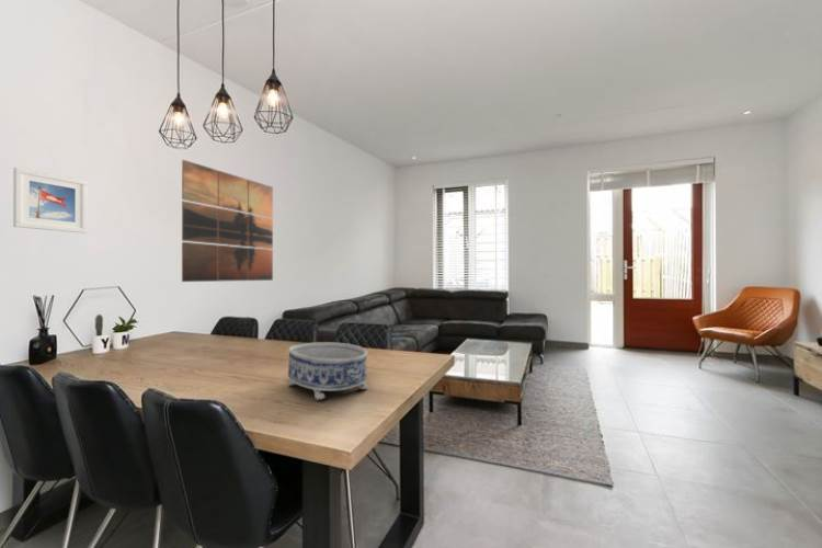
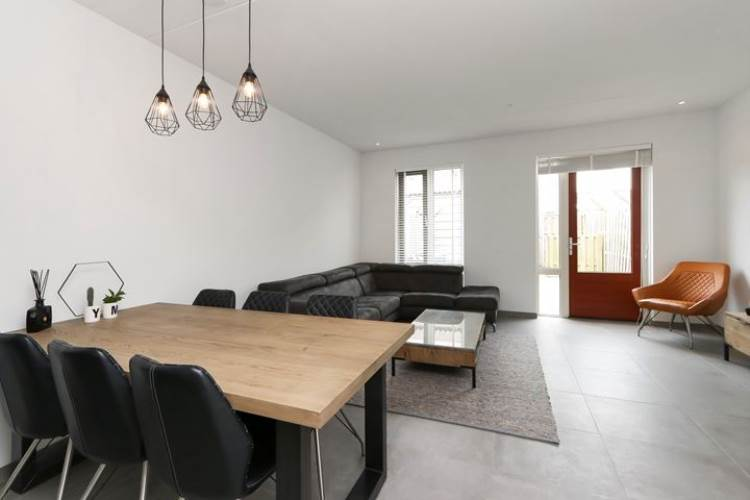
- decorative bowl [287,341,368,401]
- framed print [12,167,89,235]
- wall art [181,159,274,283]
